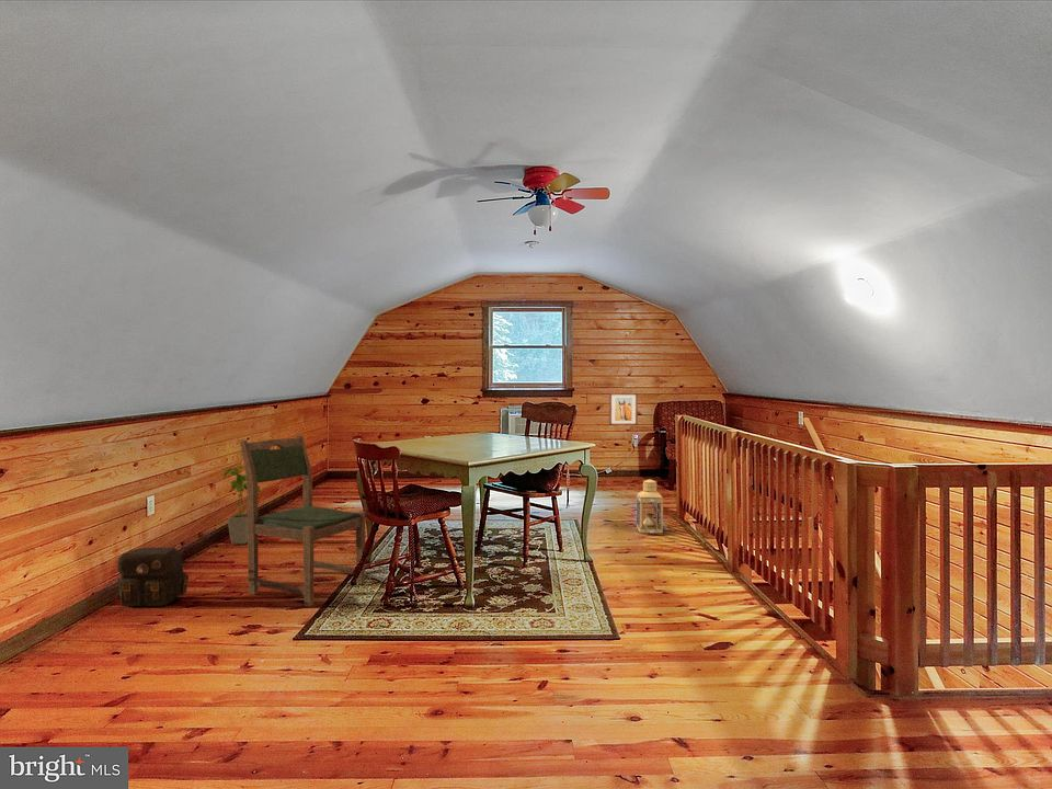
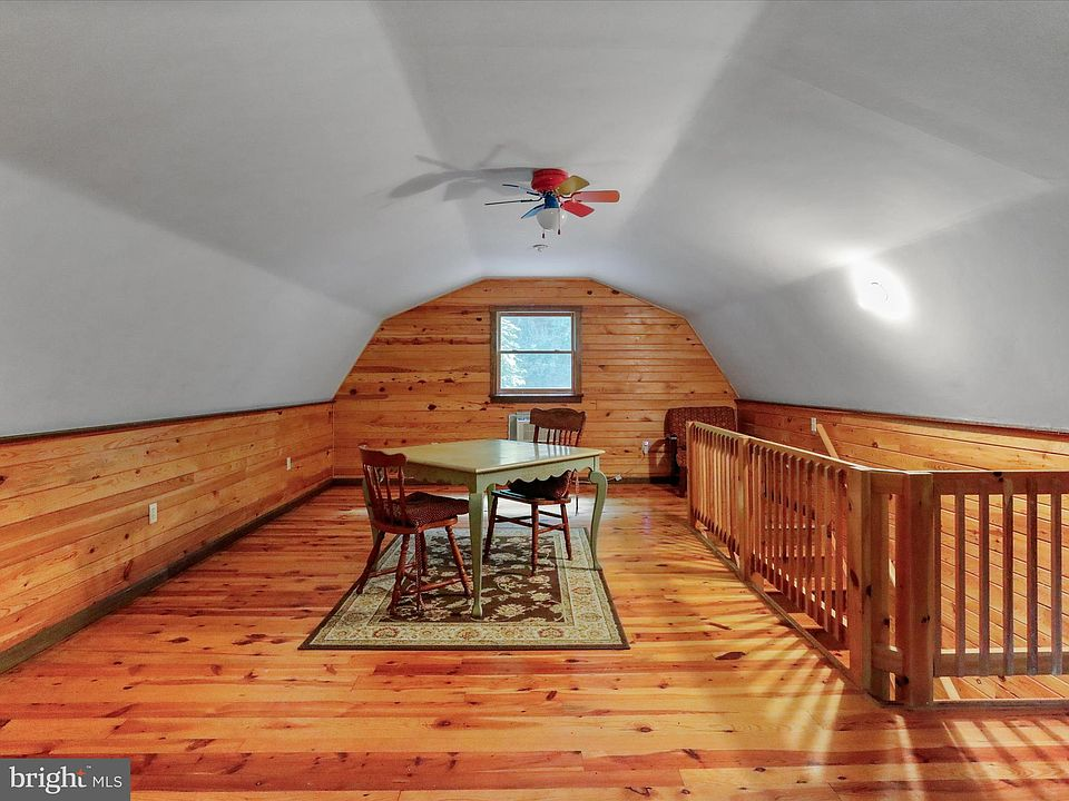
- lantern [636,479,668,535]
- wall art [608,392,639,426]
- backpack [116,547,190,607]
- house plant [222,451,261,545]
- dining chair [239,434,367,608]
